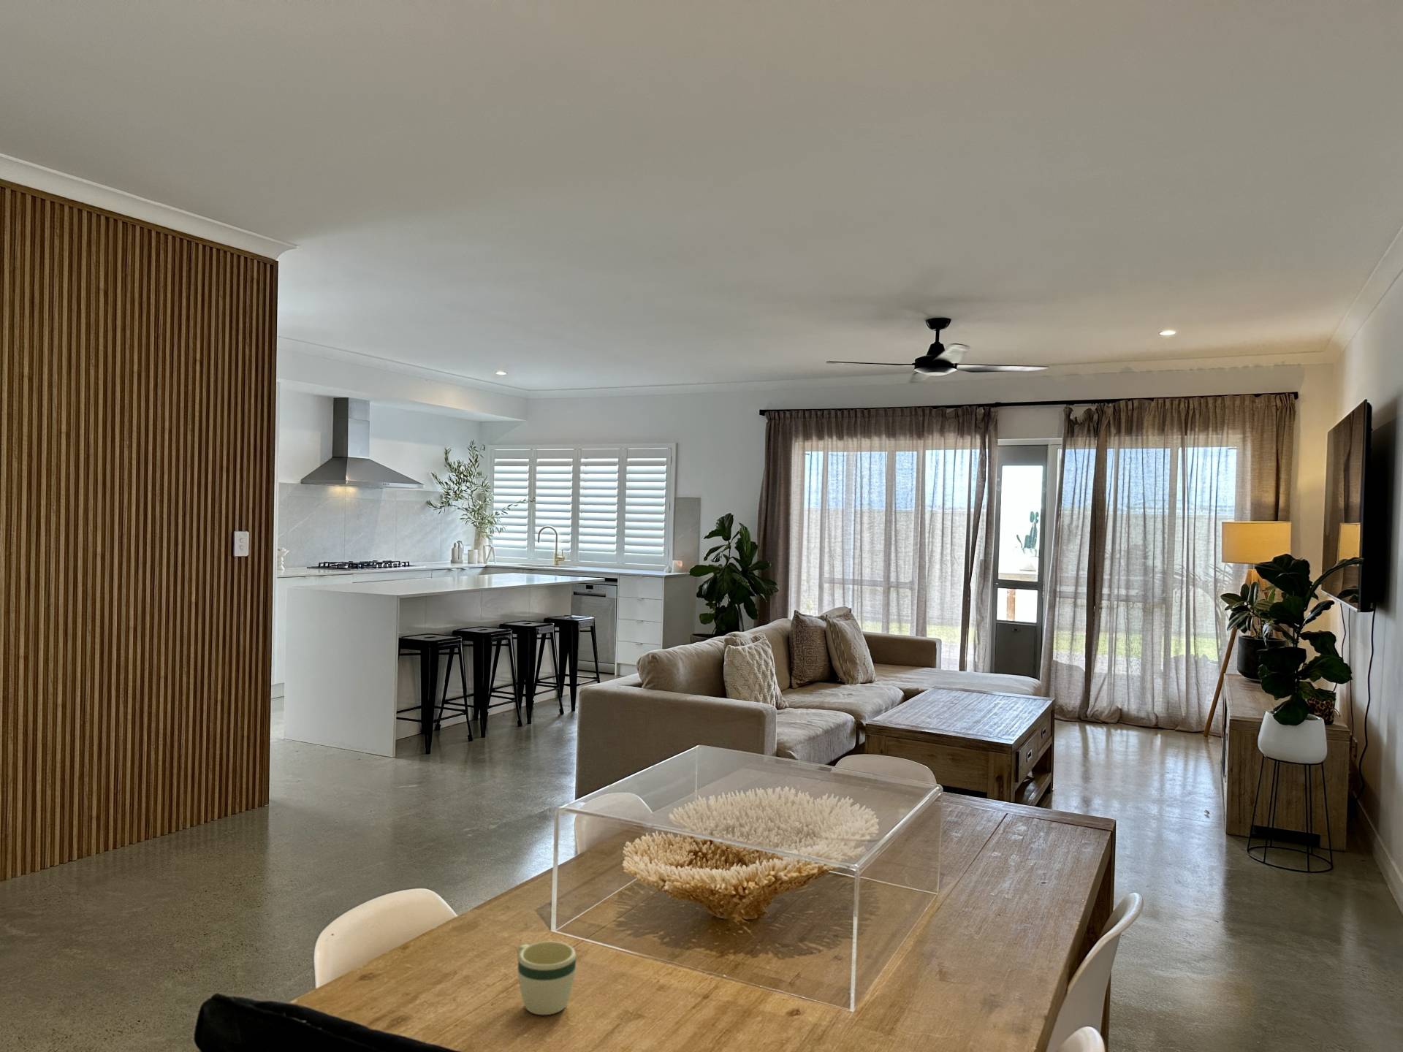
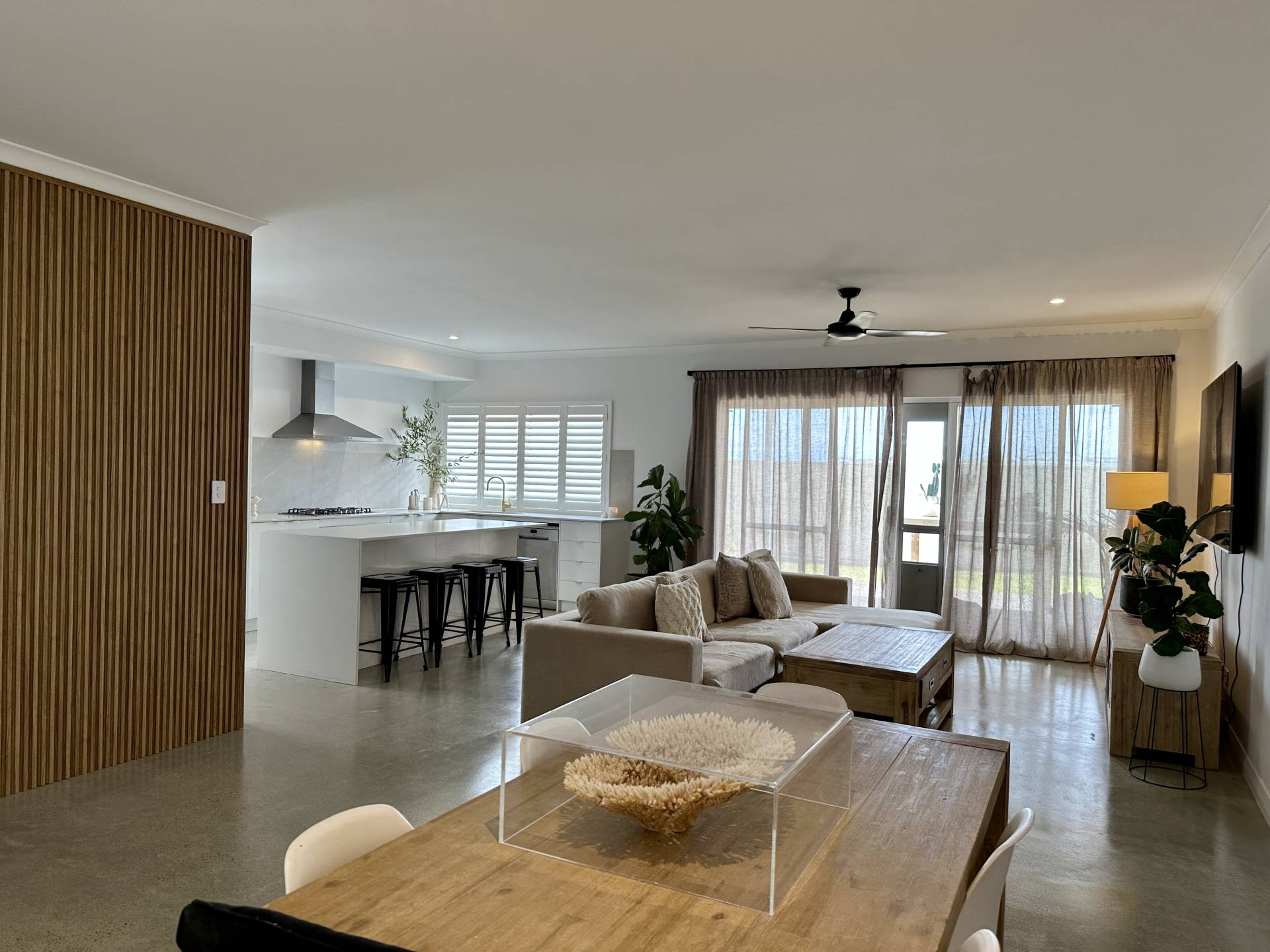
- mug [517,941,577,1016]
